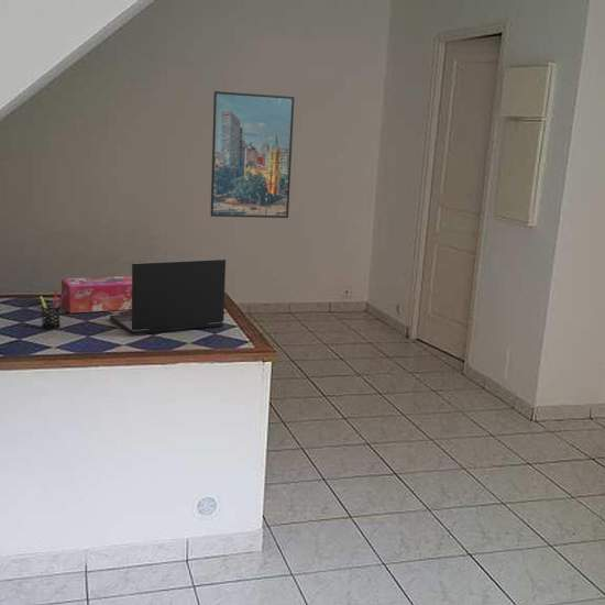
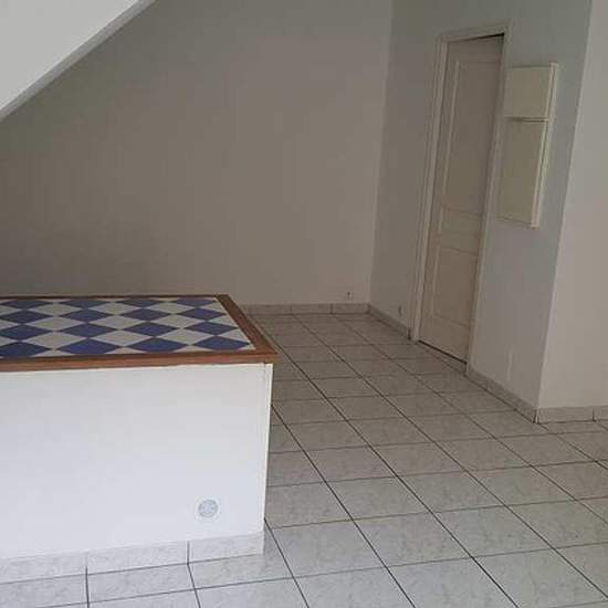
- tissue box [61,275,132,314]
- laptop [109,258,227,336]
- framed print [210,90,295,219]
- pen holder [38,289,64,330]
